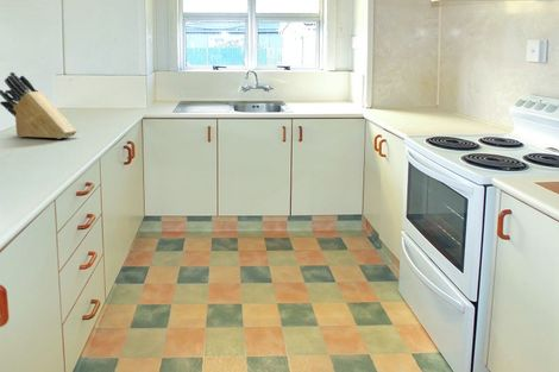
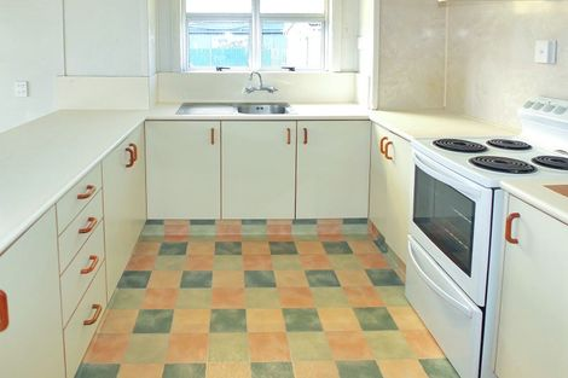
- knife block [0,71,77,140]
